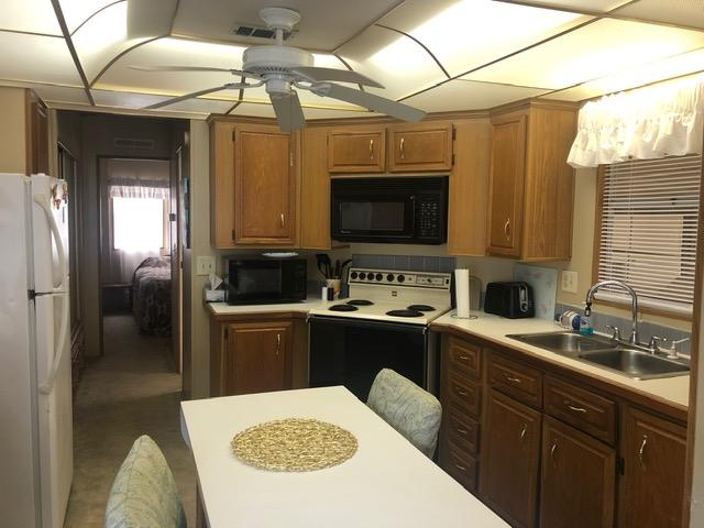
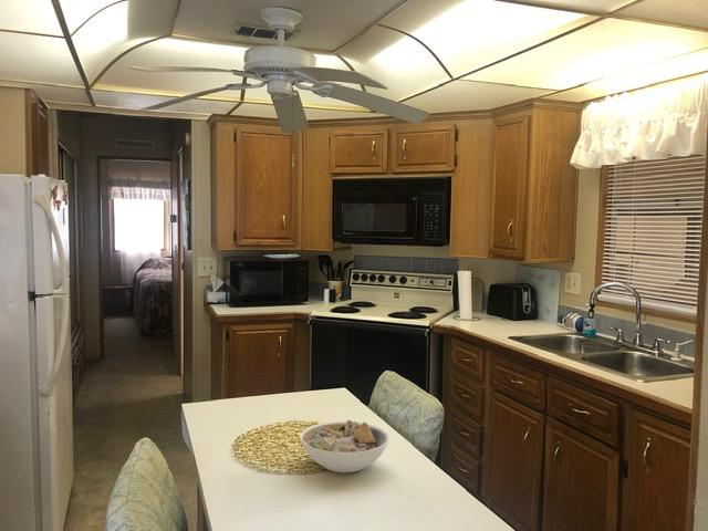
+ bowl [299,419,391,473]
